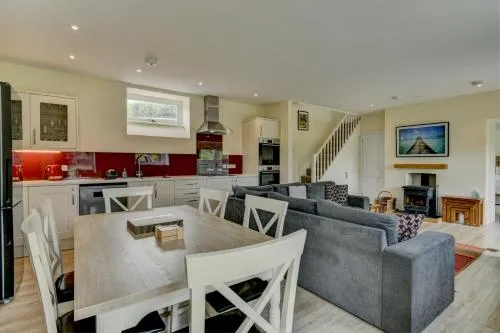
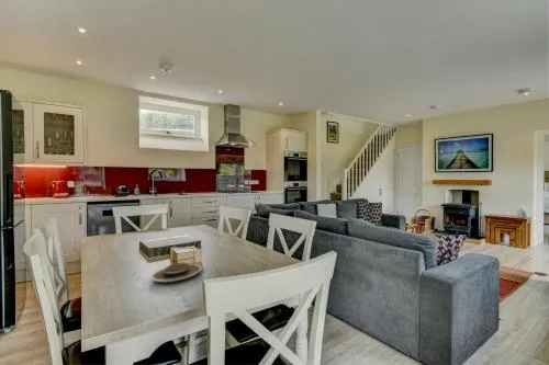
+ plate [149,262,203,283]
